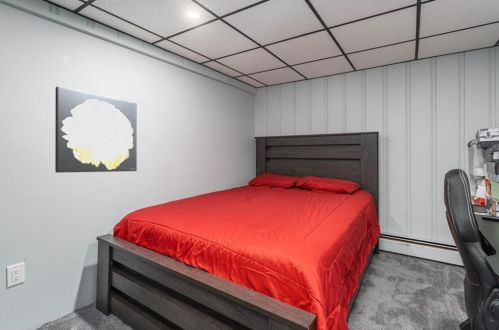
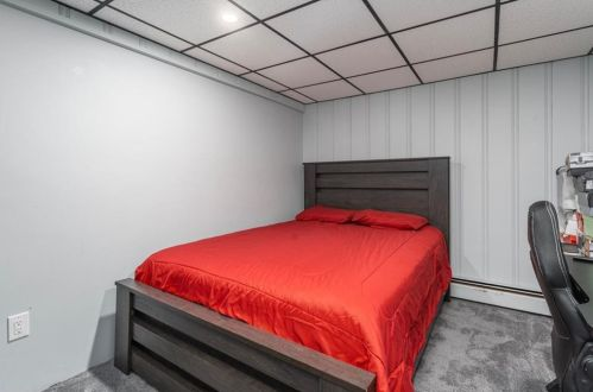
- wall art [54,85,138,174]
